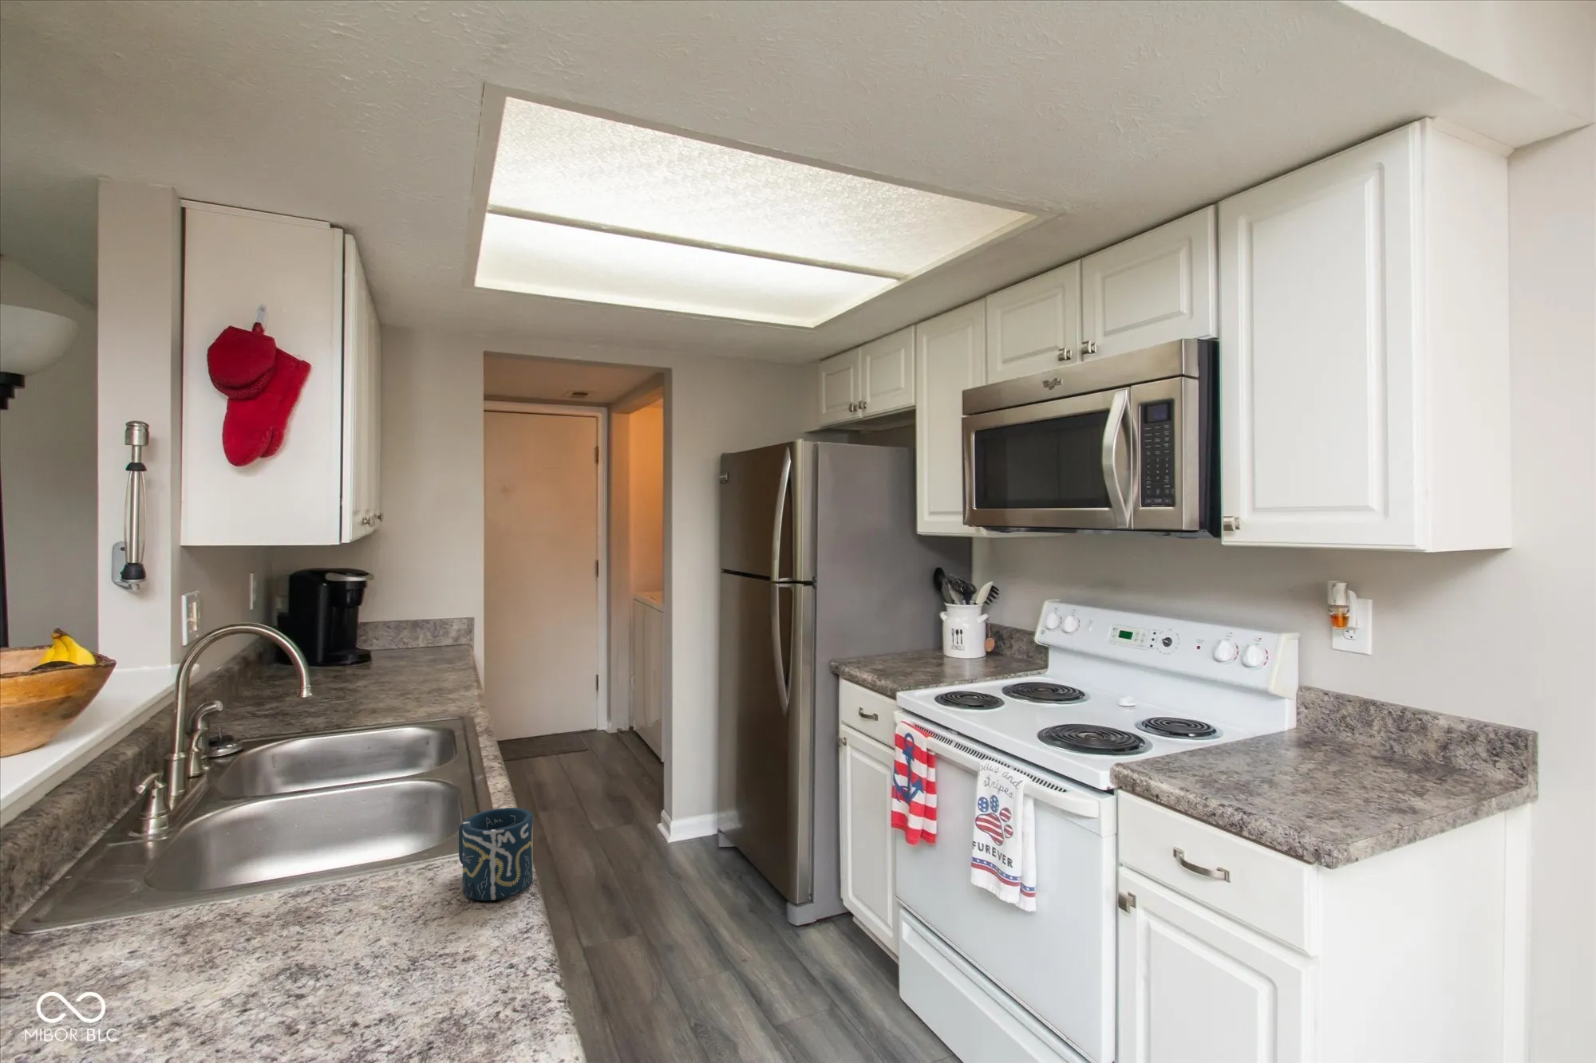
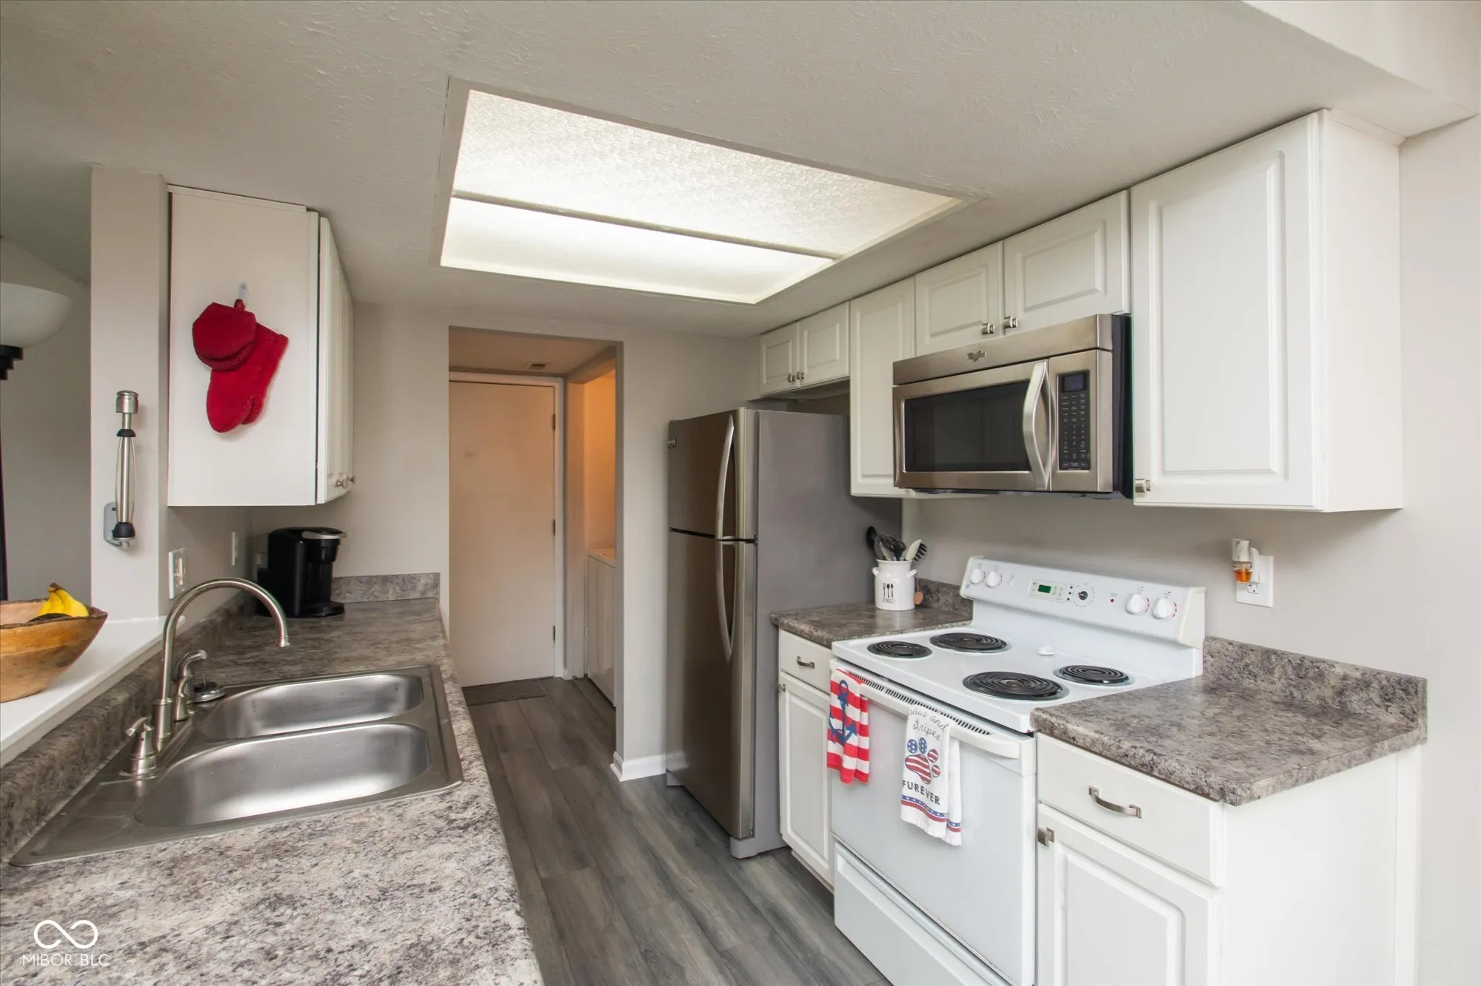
- cup [458,807,534,902]
